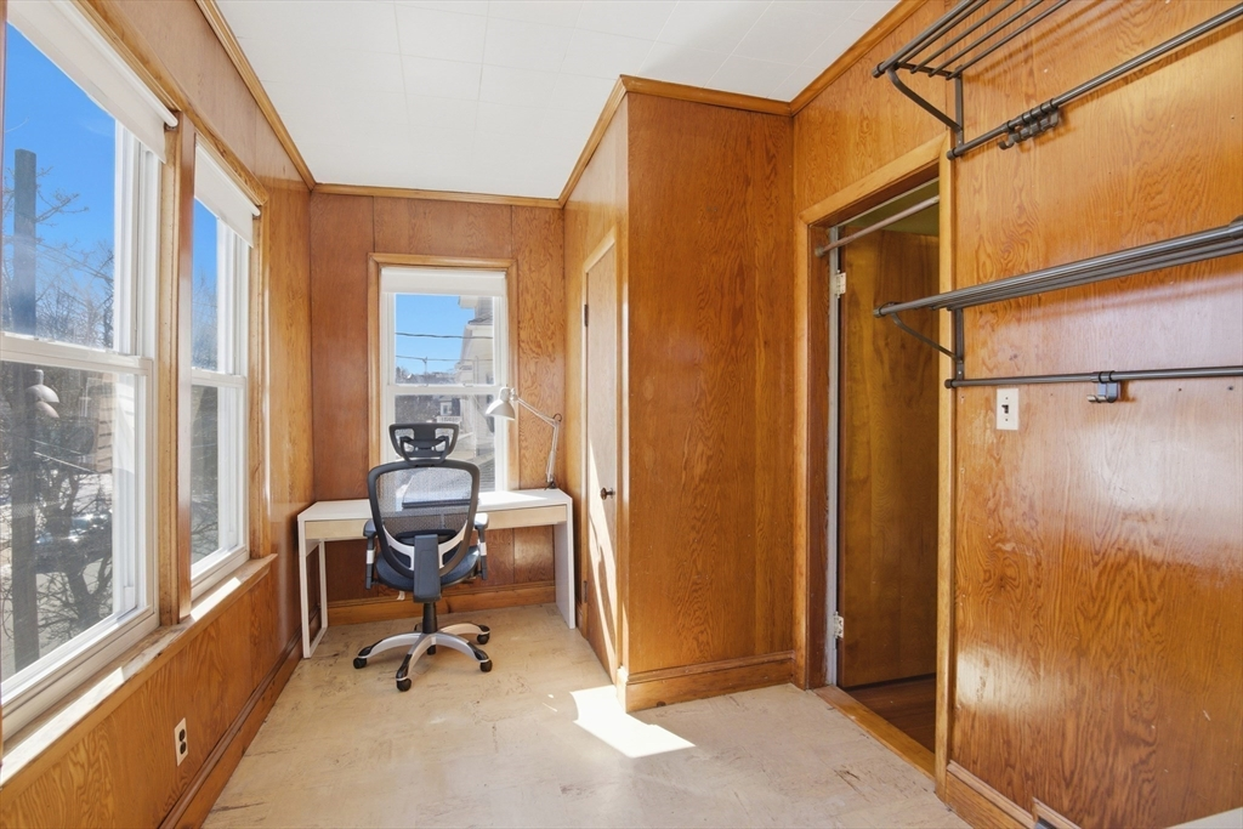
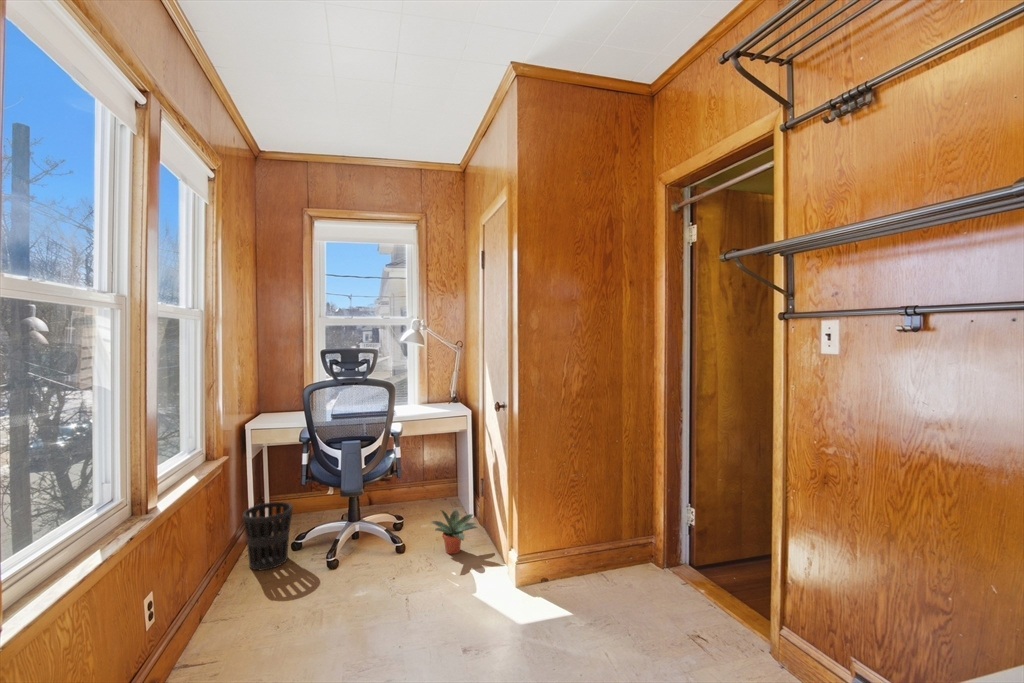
+ wastebasket [242,501,294,571]
+ potted plant [430,509,479,555]
